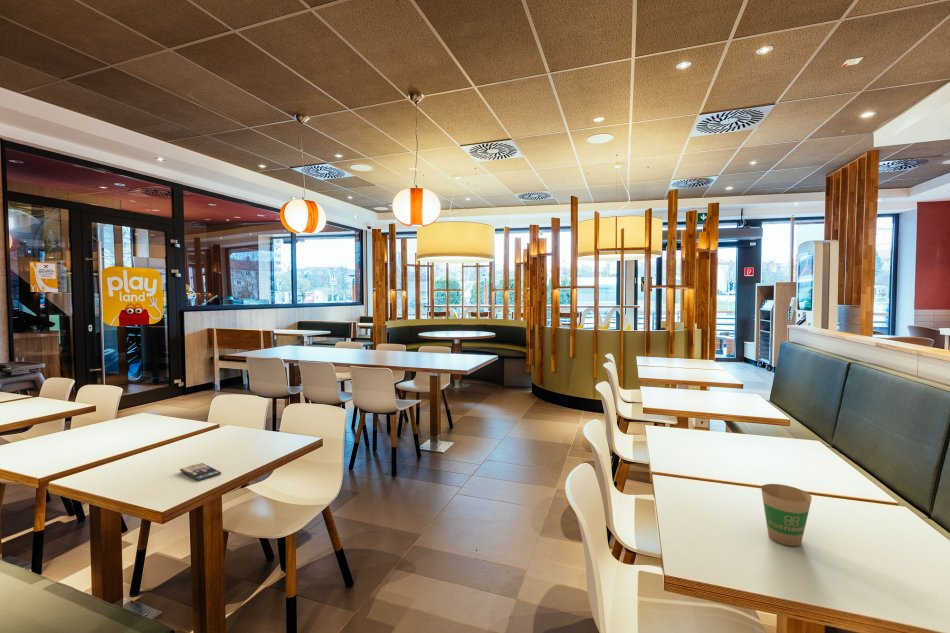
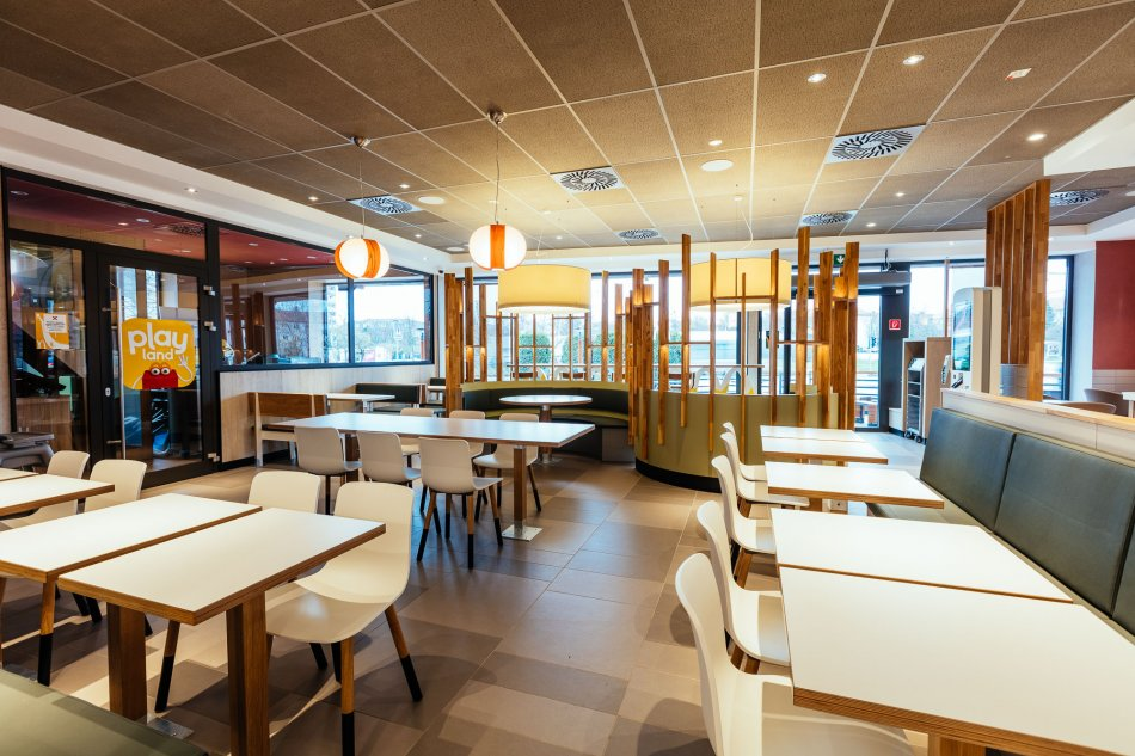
- paper cup [760,483,813,547]
- smartphone [179,462,222,482]
